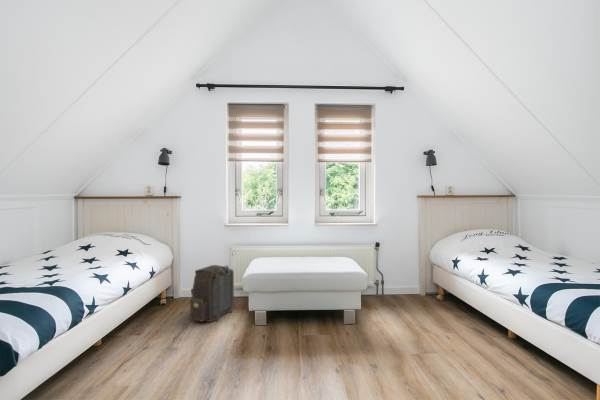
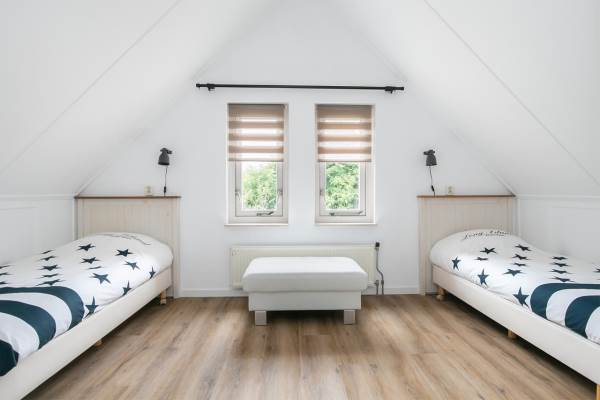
- backpack [188,264,235,323]
